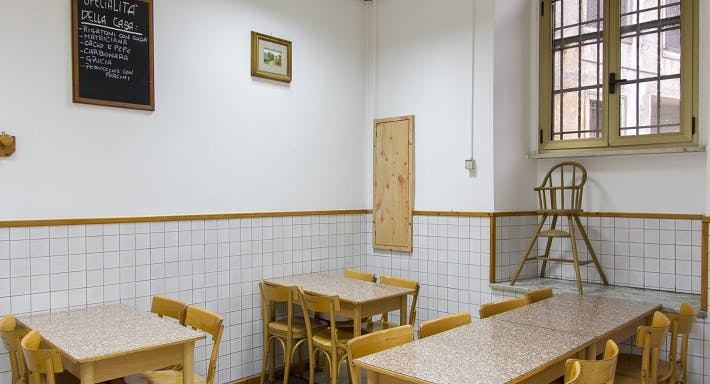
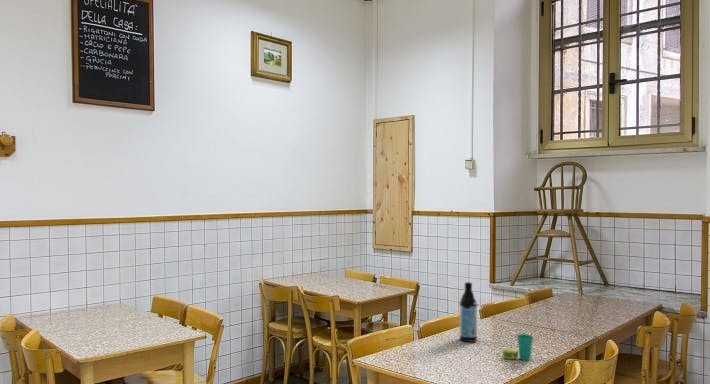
+ cup [502,333,534,361]
+ water bottle [458,281,479,343]
